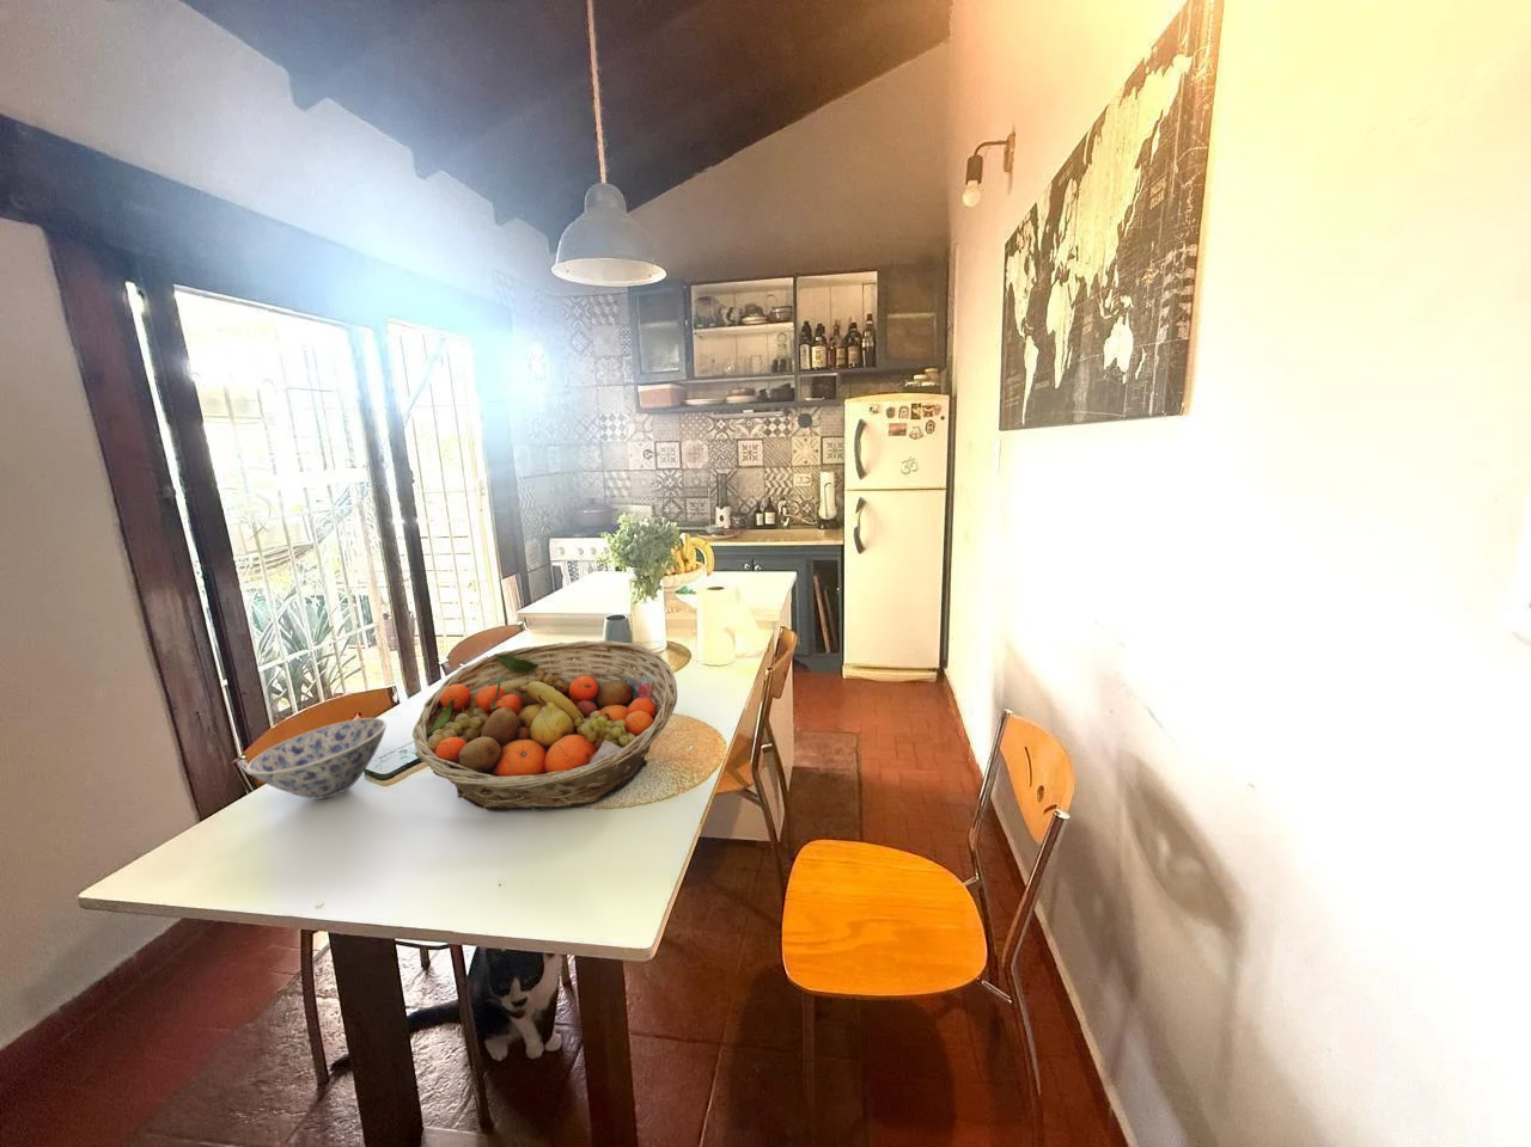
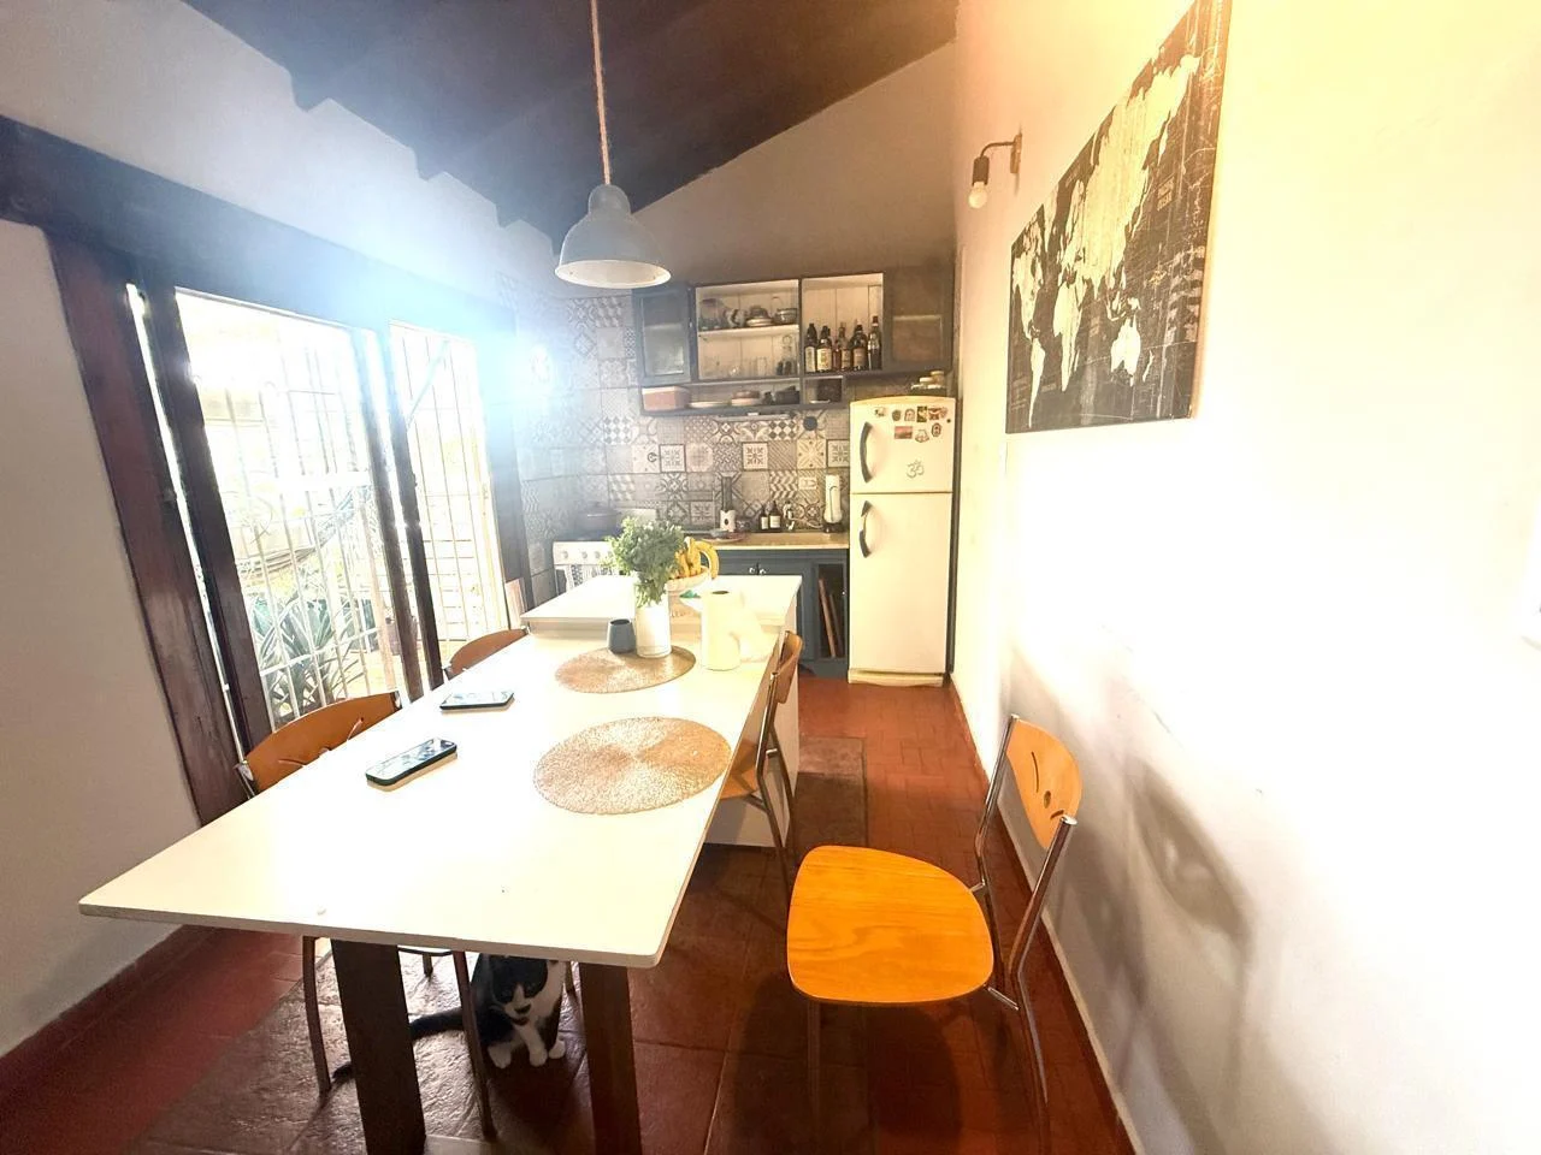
- fruit basket [411,640,679,812]
- bowl [245,717,387,800]
